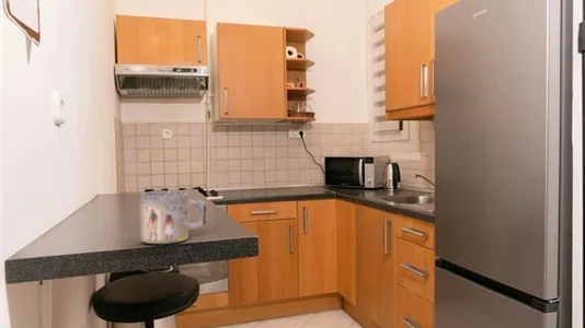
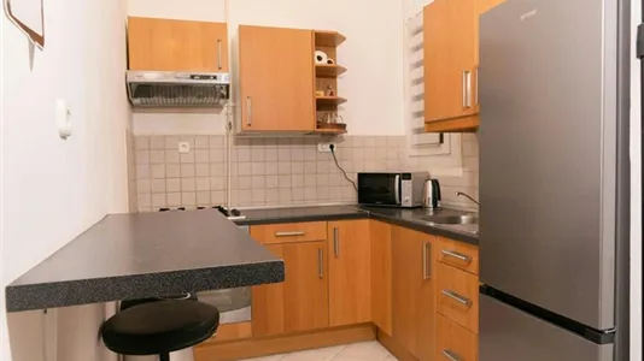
- mug [138,190,208,245]
